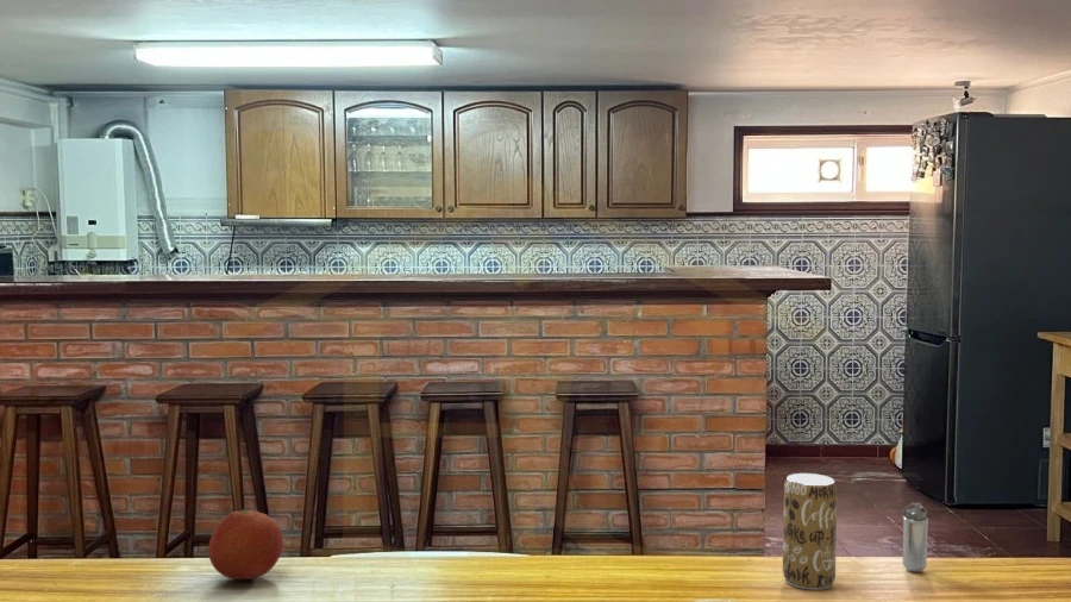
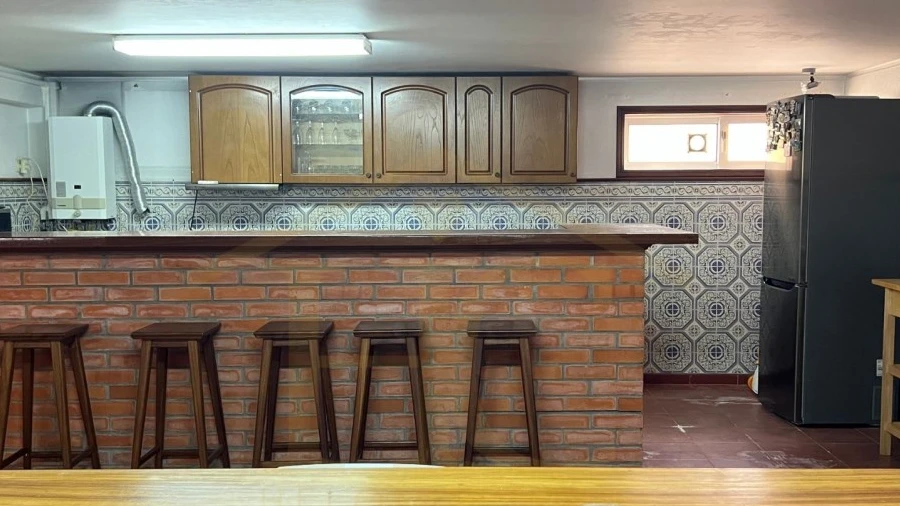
- shaker [901,501,929,573]
- fruit [207,508,284,581]
- beverage can [782,472,838,591]
